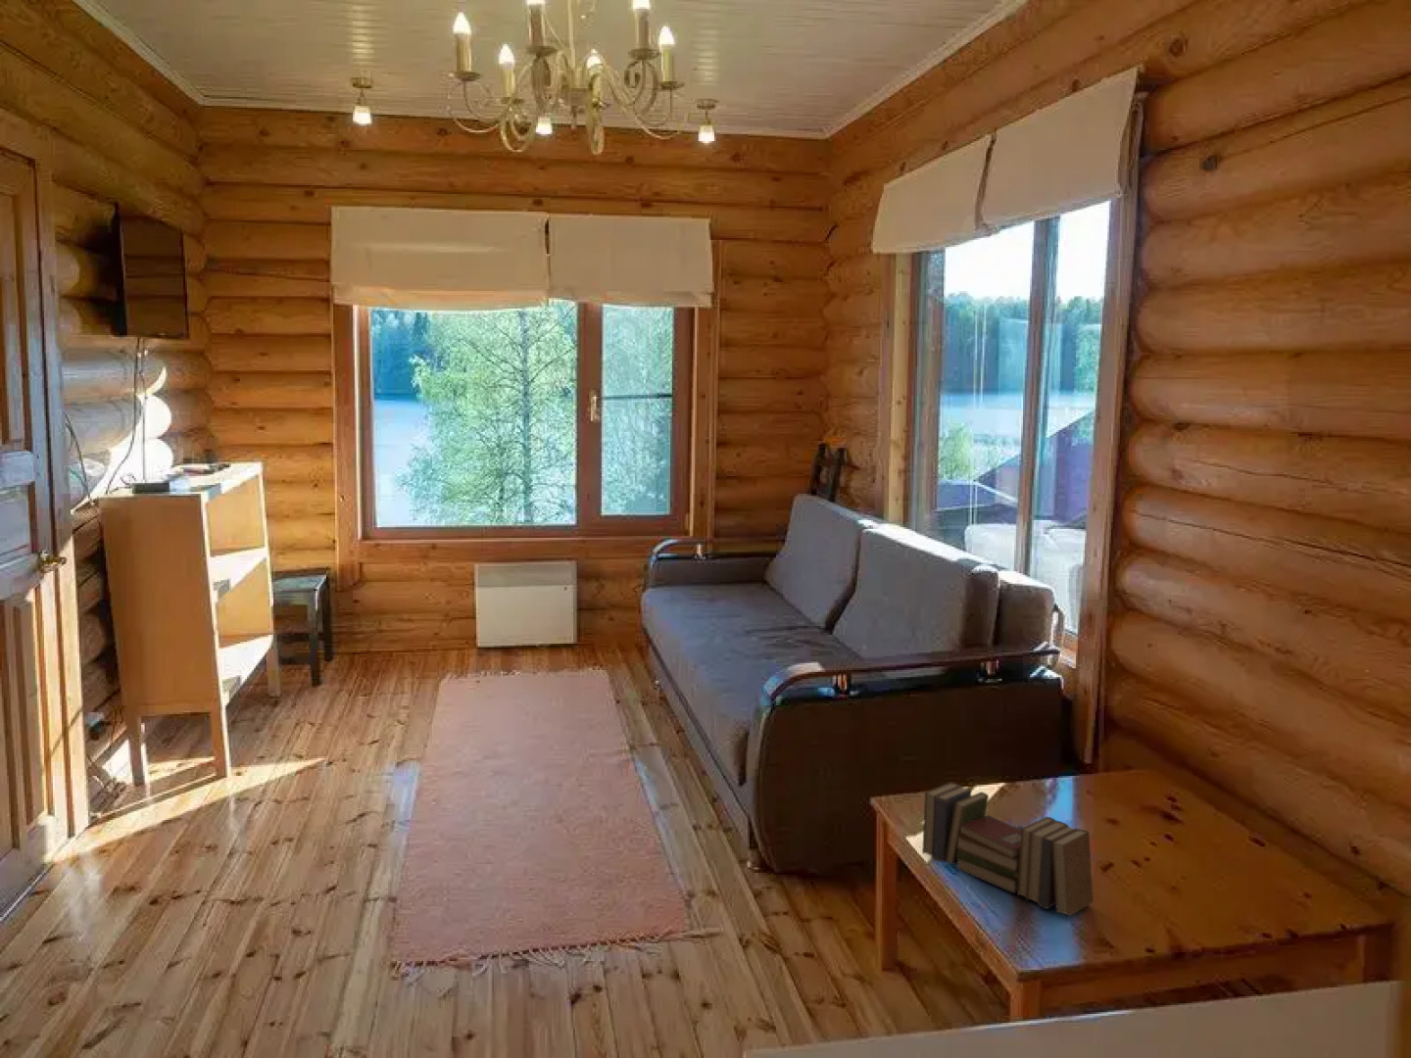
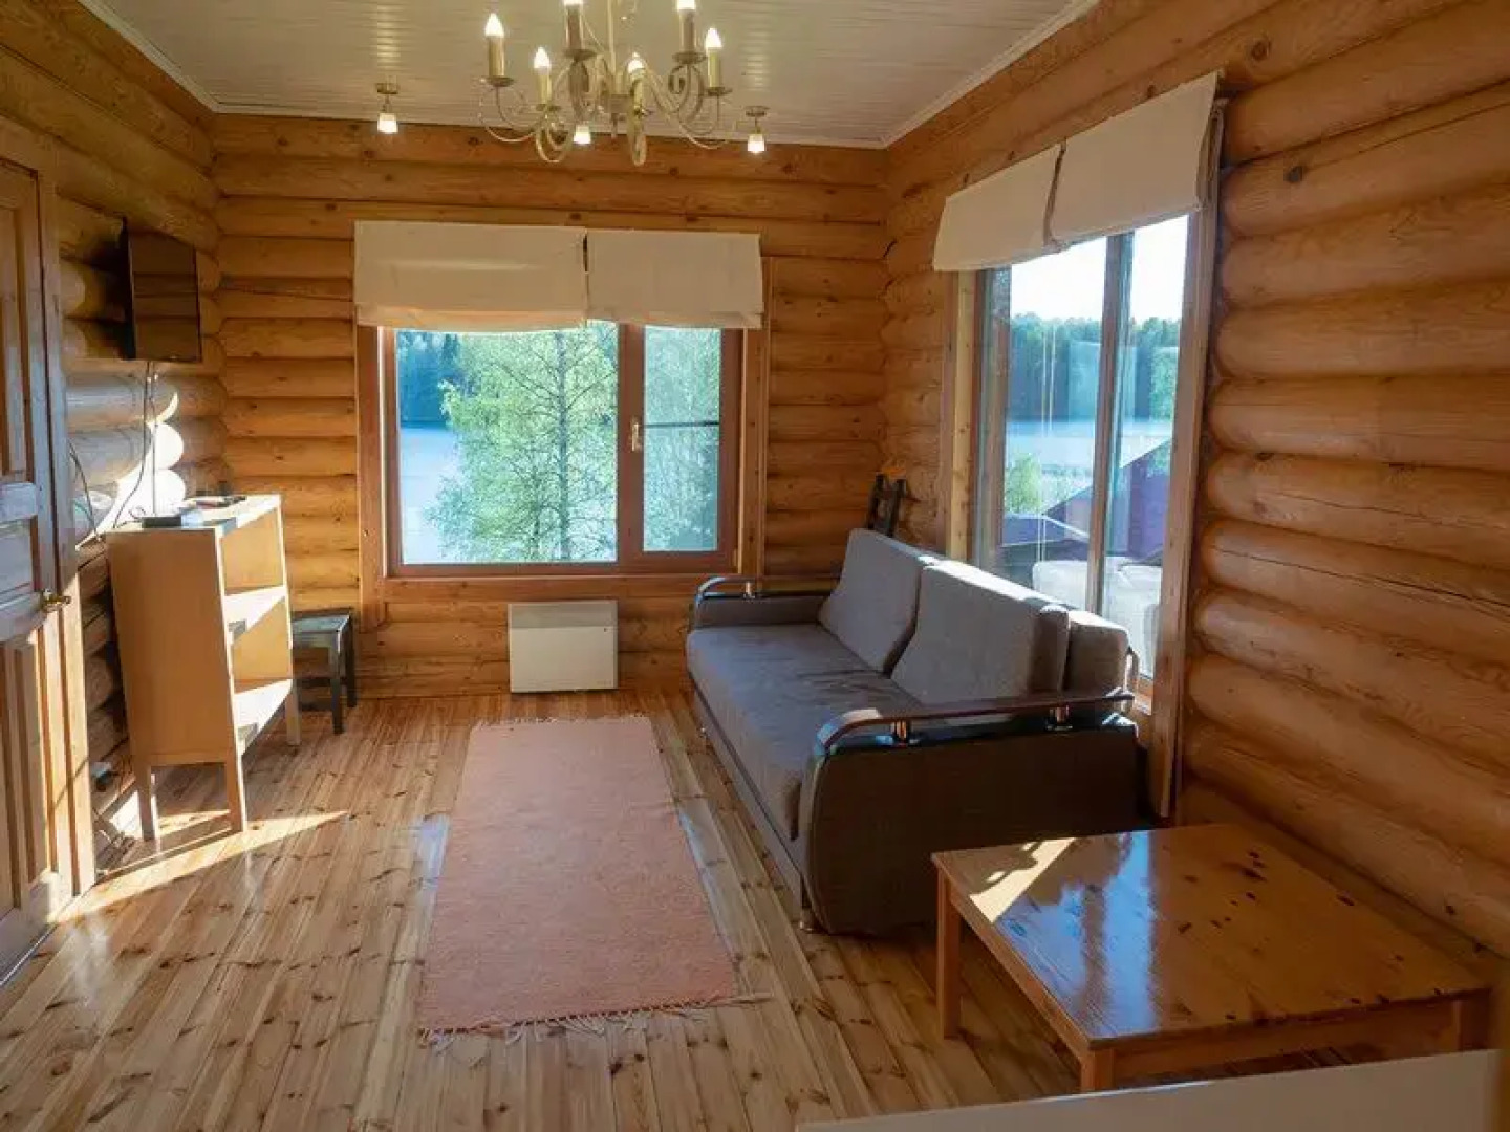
- book [921,781,1094,918]
